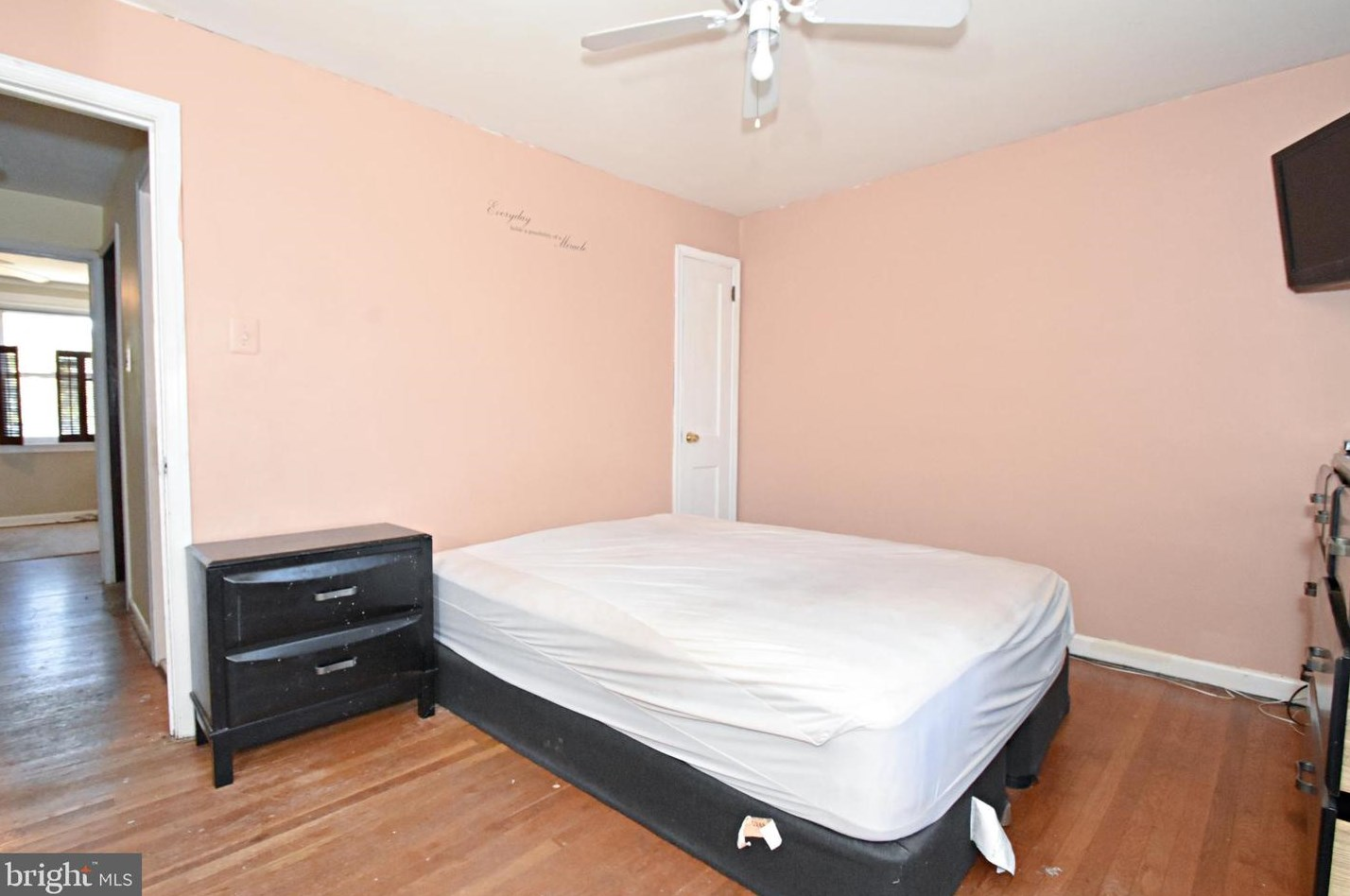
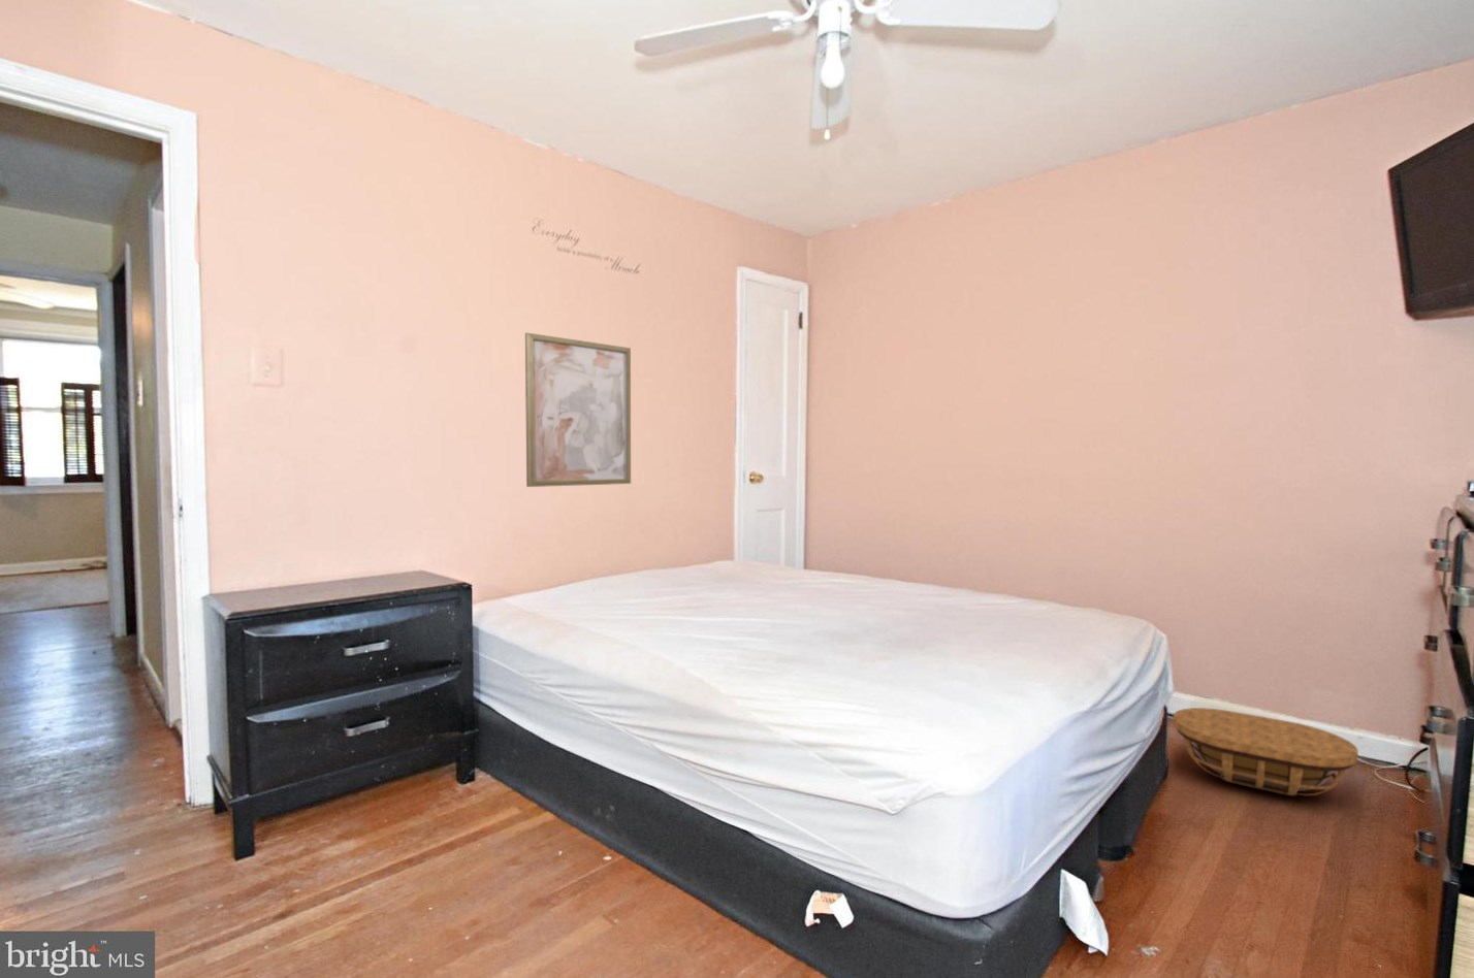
+ basket [1173,706,1359,797]
+ wall art [524,332,632,488]
